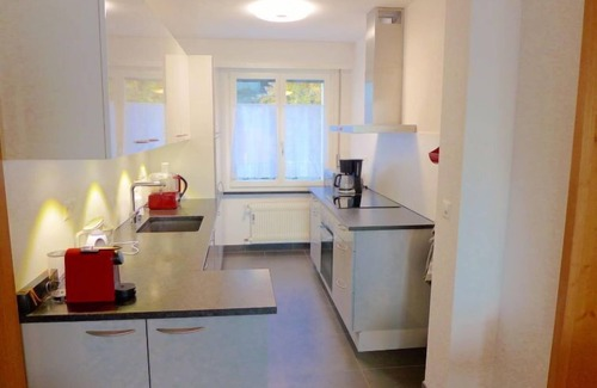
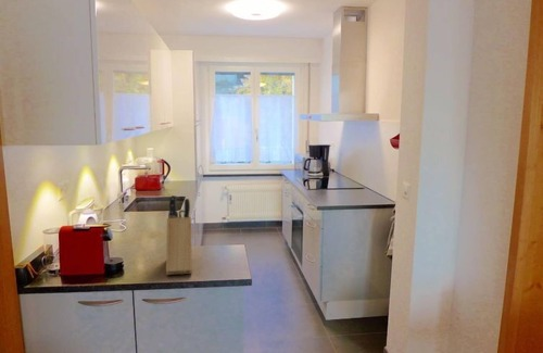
+ knife block [165,194,193,276]
